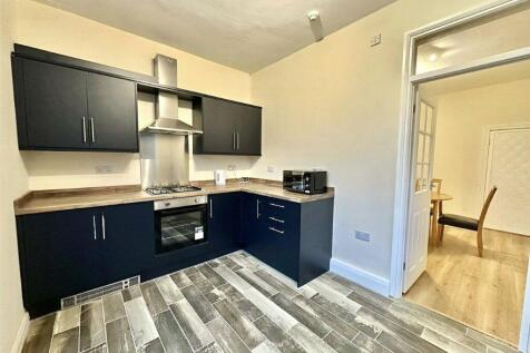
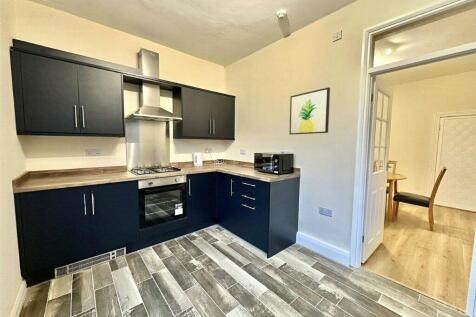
+ wall art [288,86,331,136]
